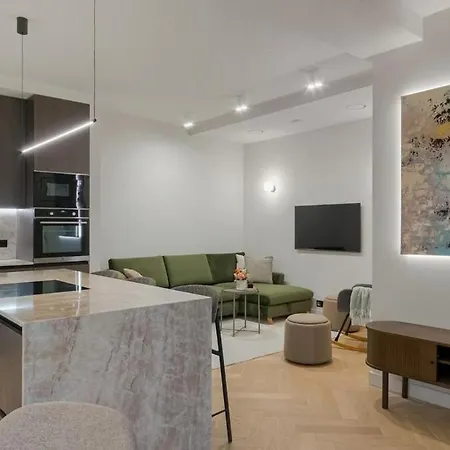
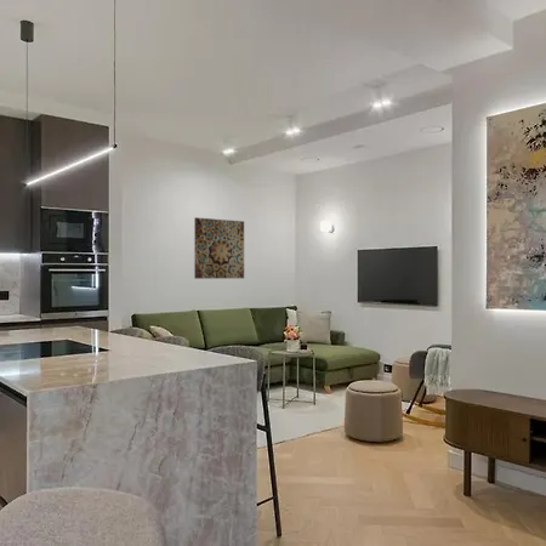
+ wall art [193,216,245,280]
